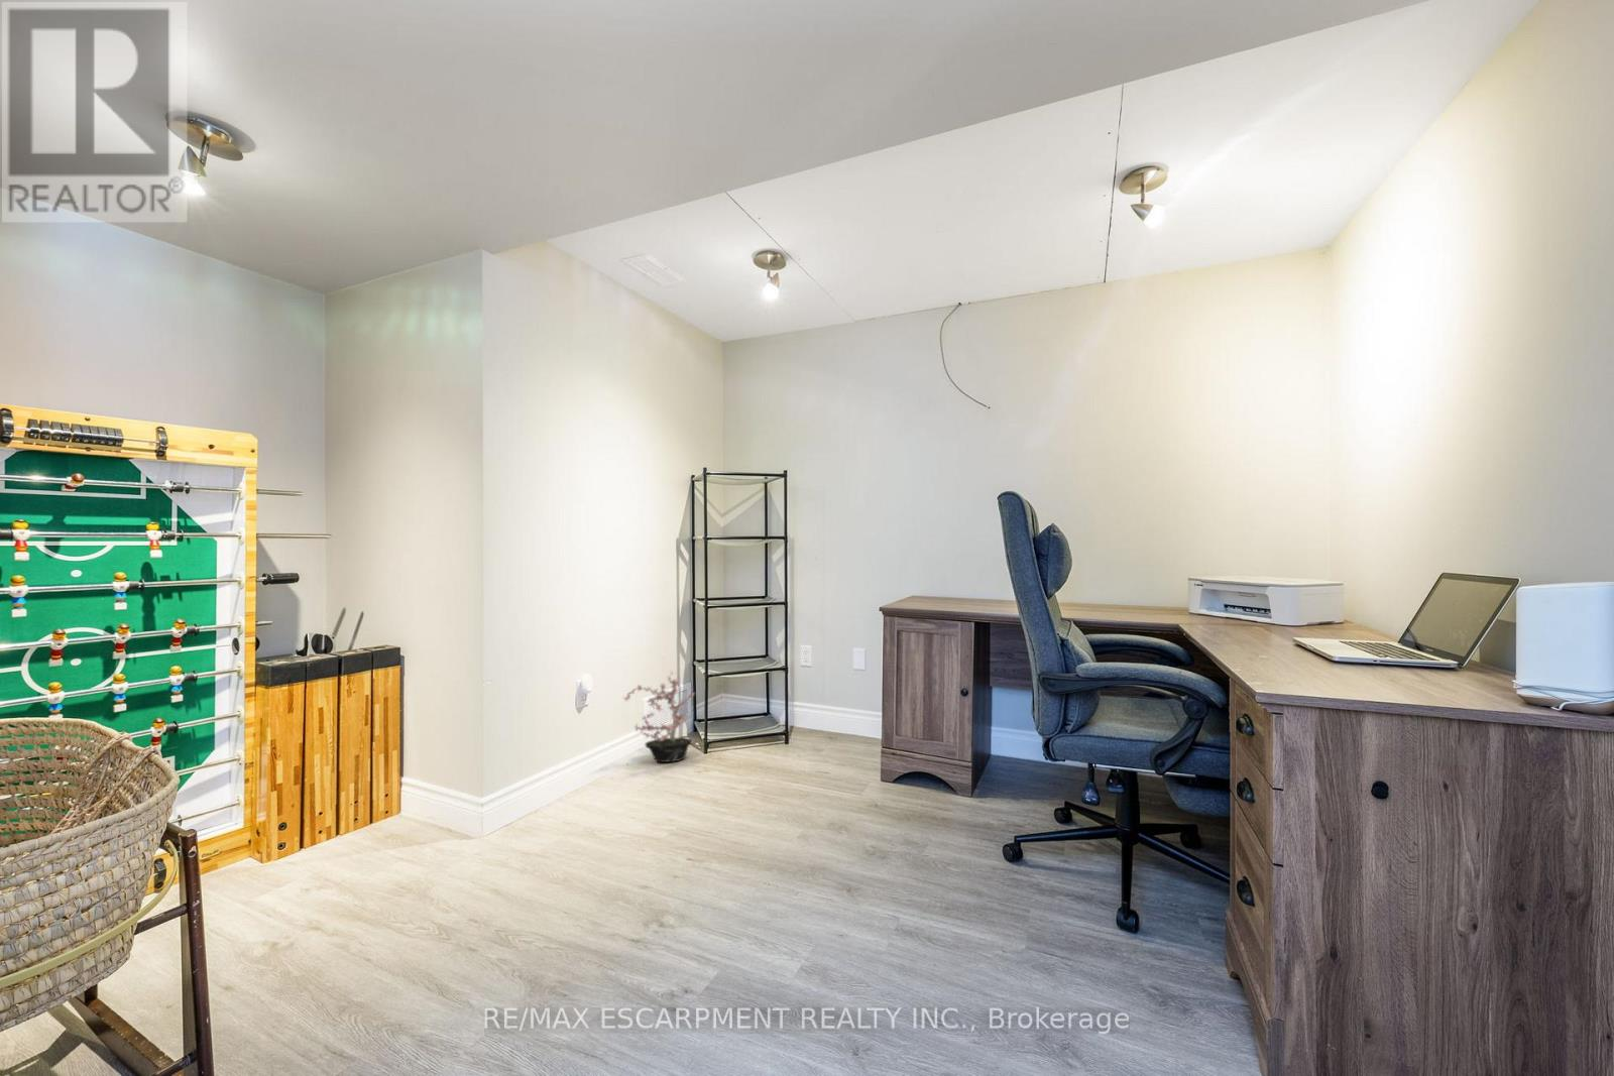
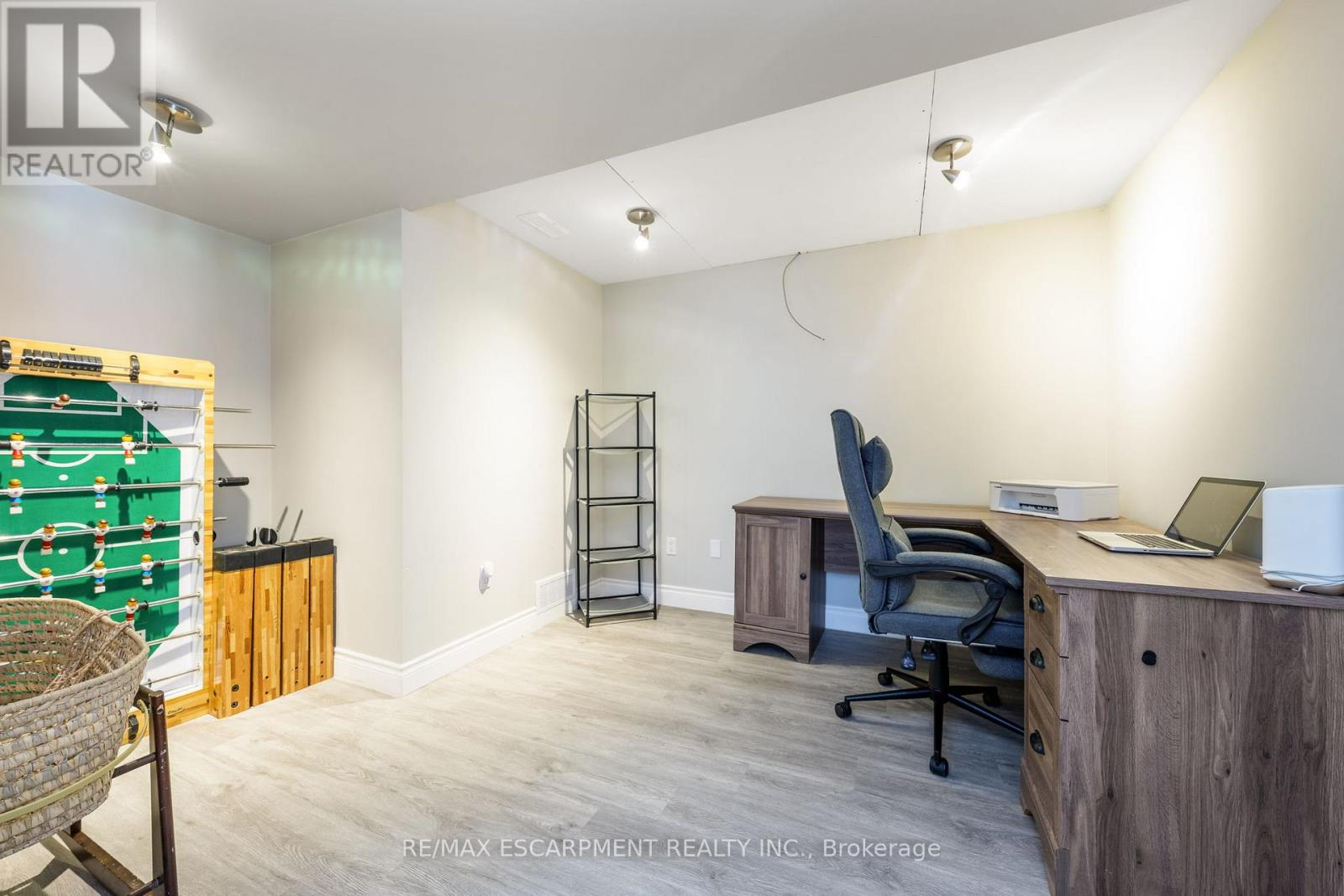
- potted plant [622,670,697,764]
